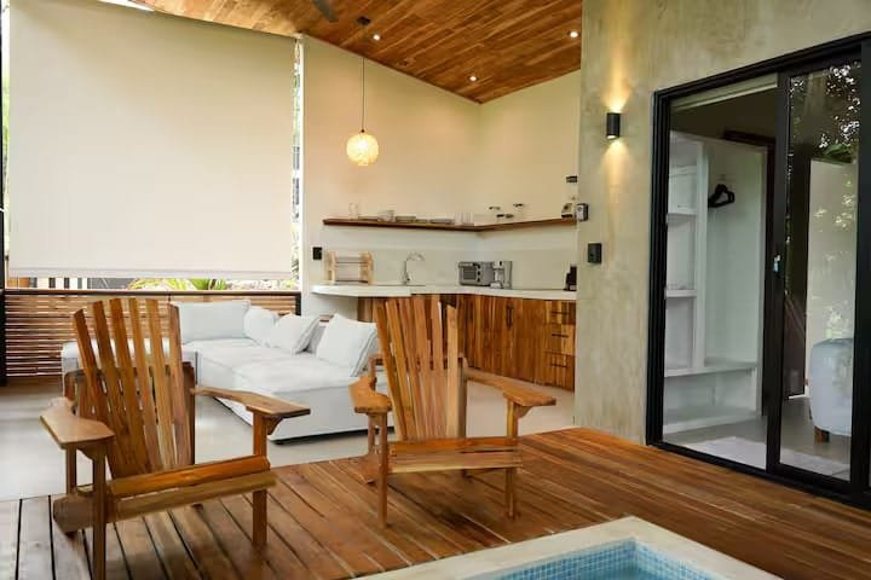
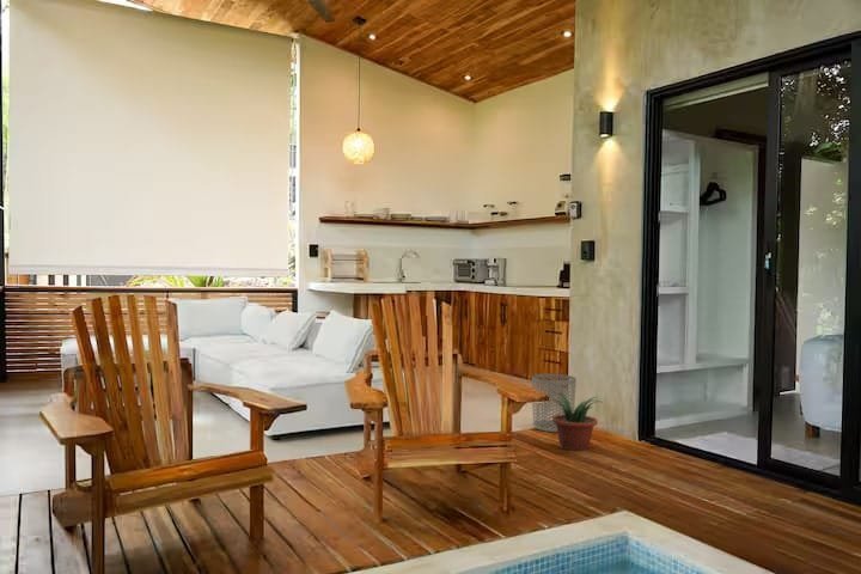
+ waste bin [531,373,578,433]
+ potted plant [549,393,604,452]
